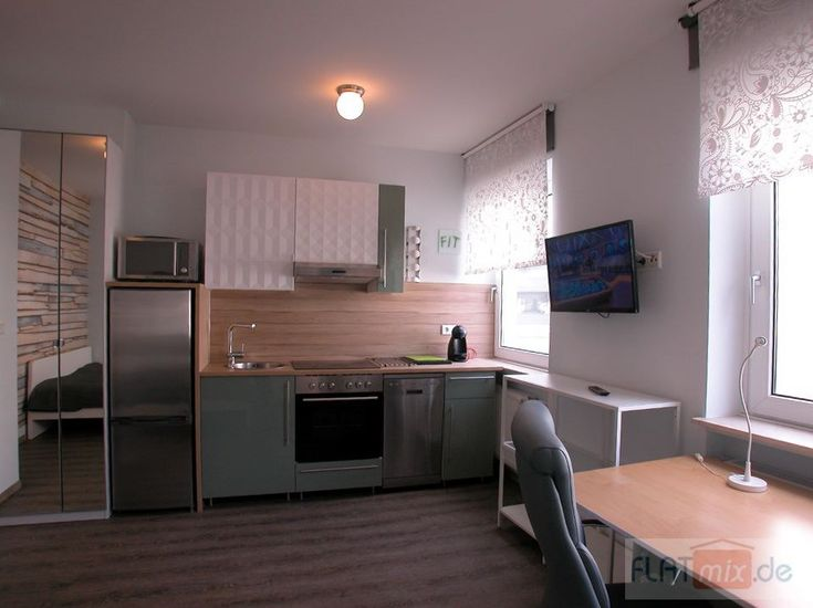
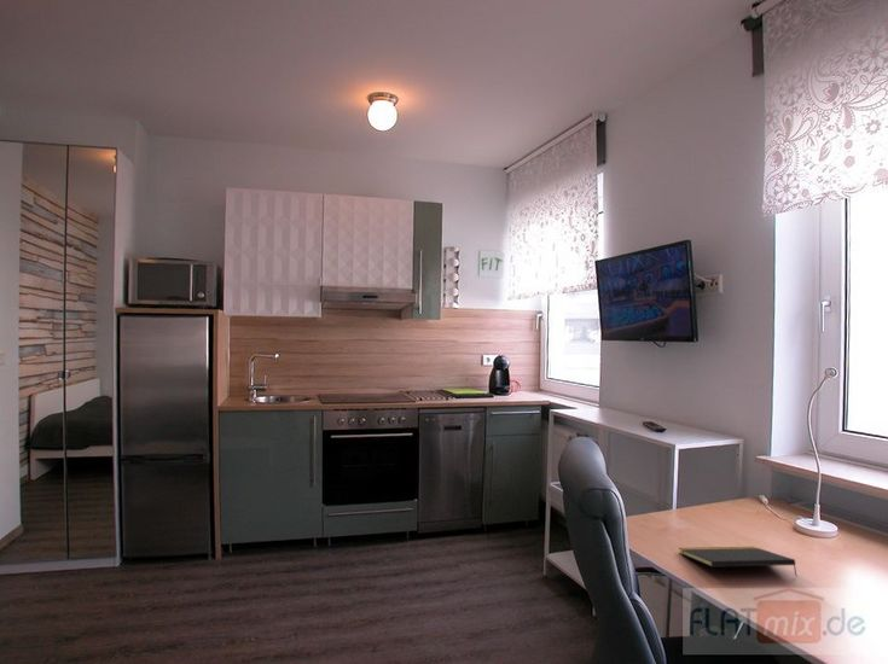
+ notepad [678,546,799,578]
